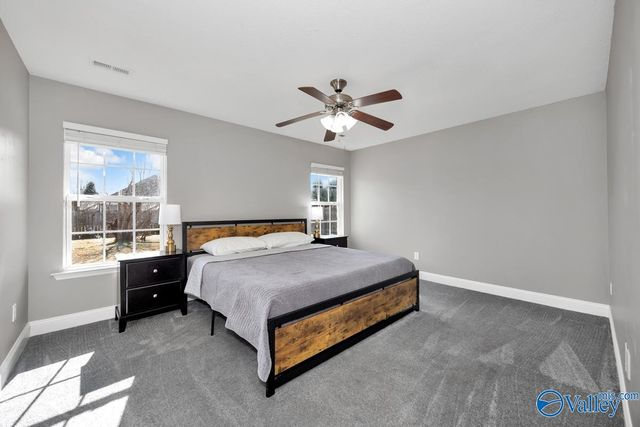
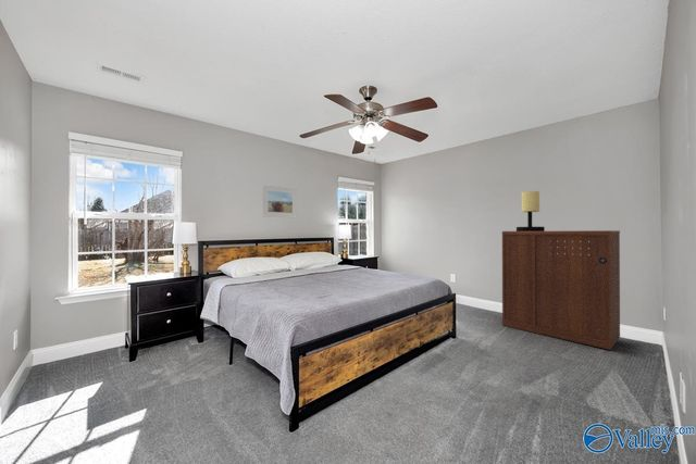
+ table lamp [515,190,546,231]
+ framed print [262,185,298,220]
+ dresser [501,229,621,351]
